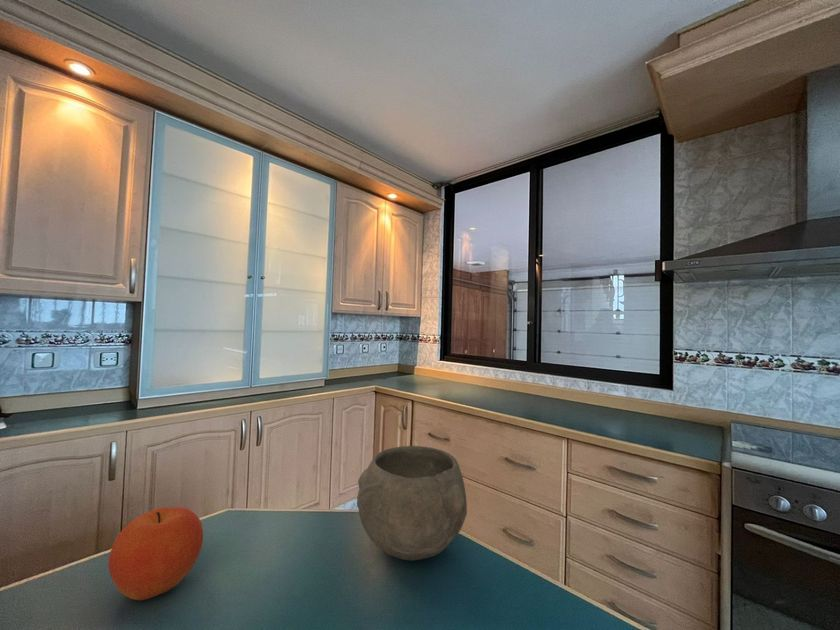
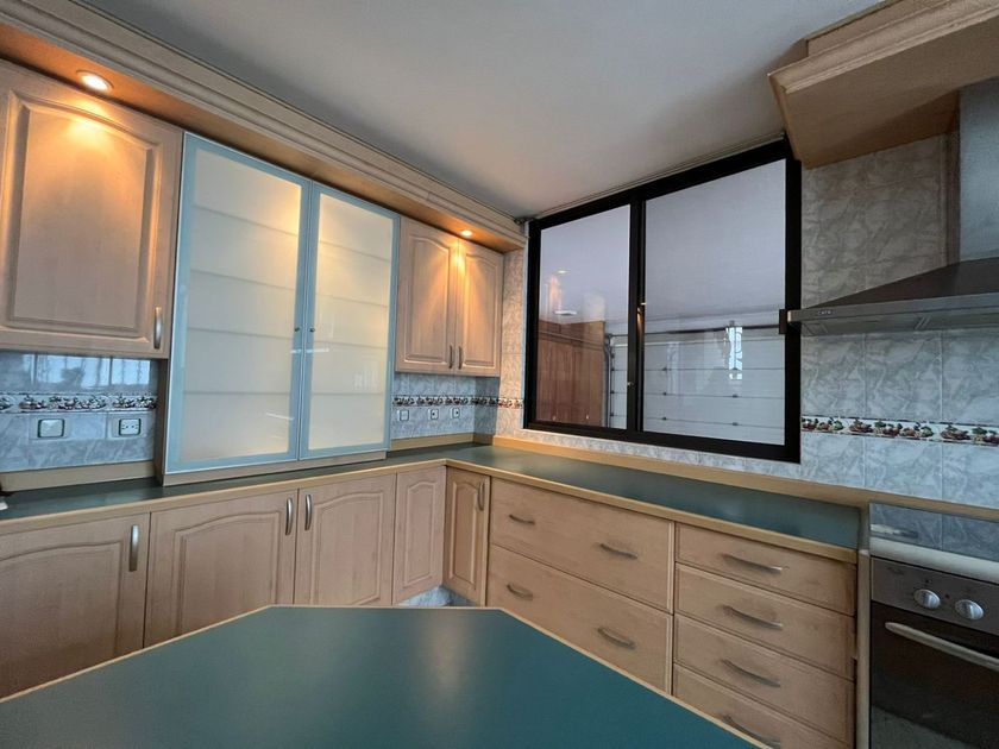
- fruit [107,506,204,601]
- bowl [356,445,468,562]
